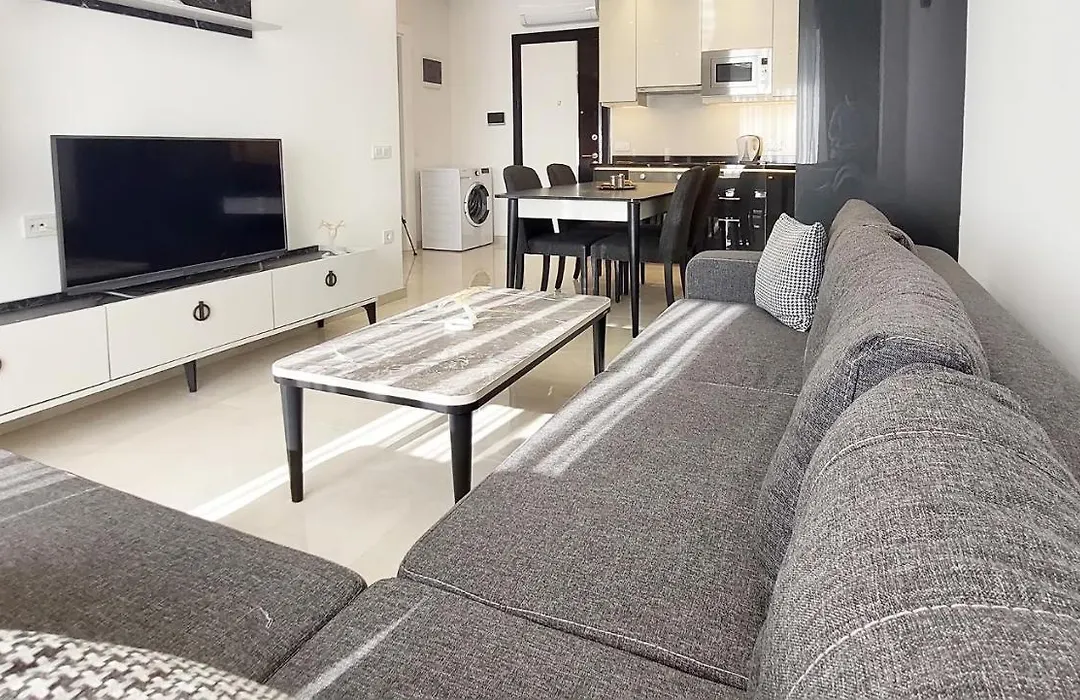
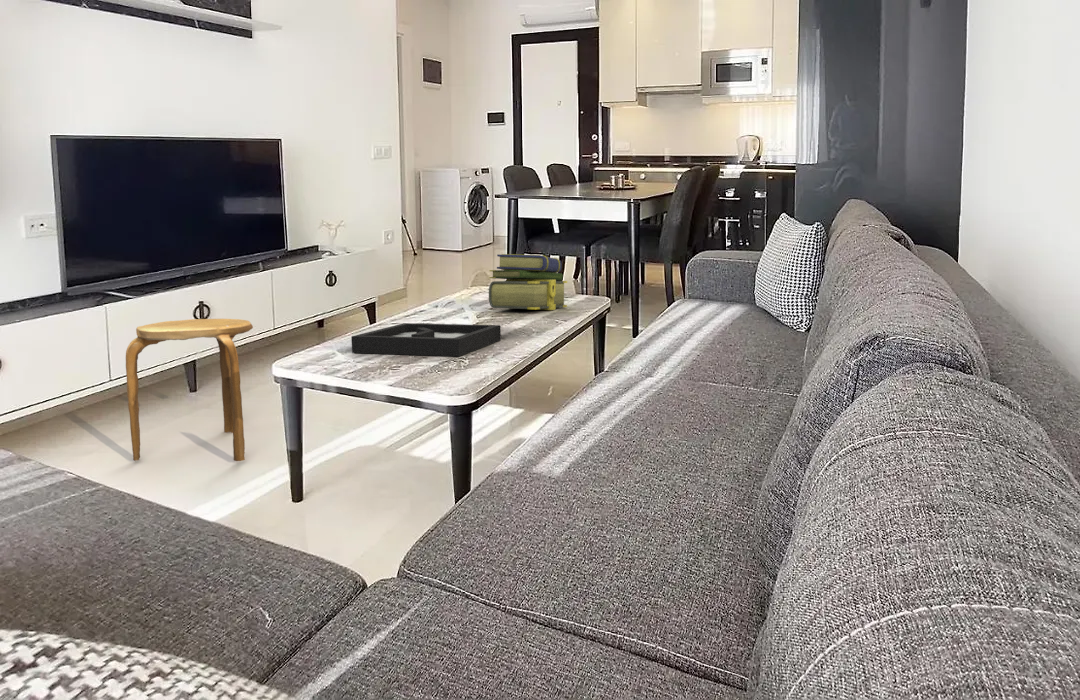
+ stack of books [488,253,568,311]
+ decorative tray [350,322,502,357]
+ stool [125,318,254,462]
